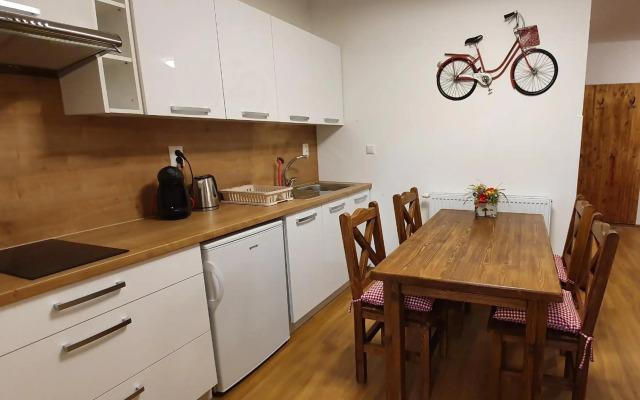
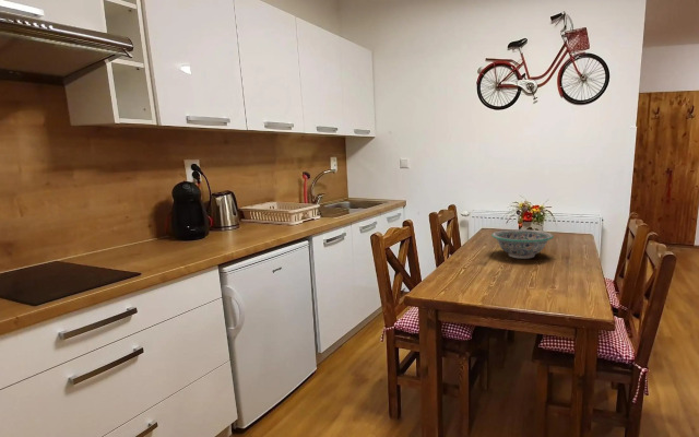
+ decorative bowl [490,228,555,260]
